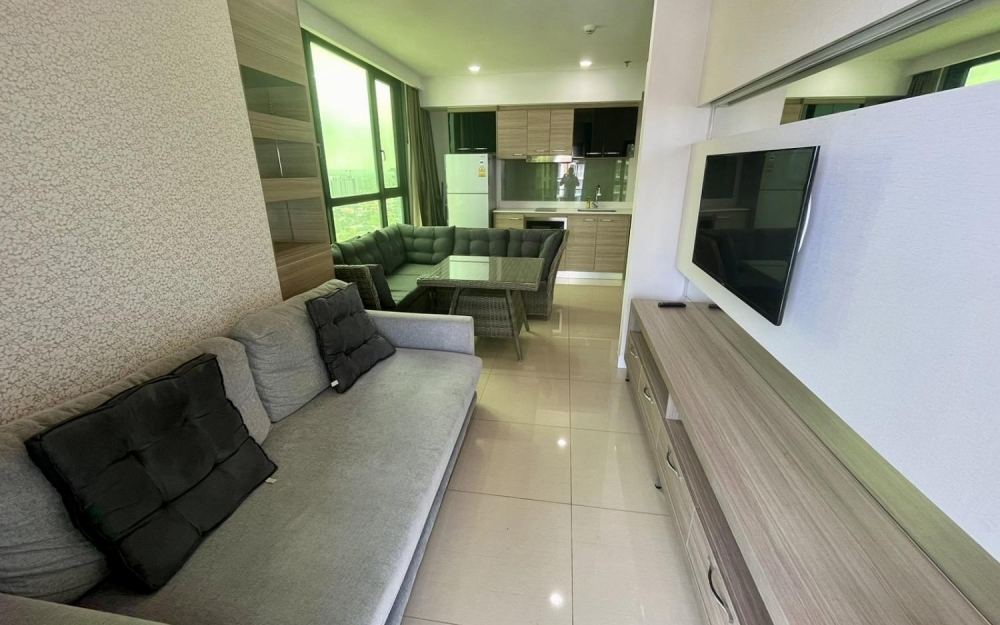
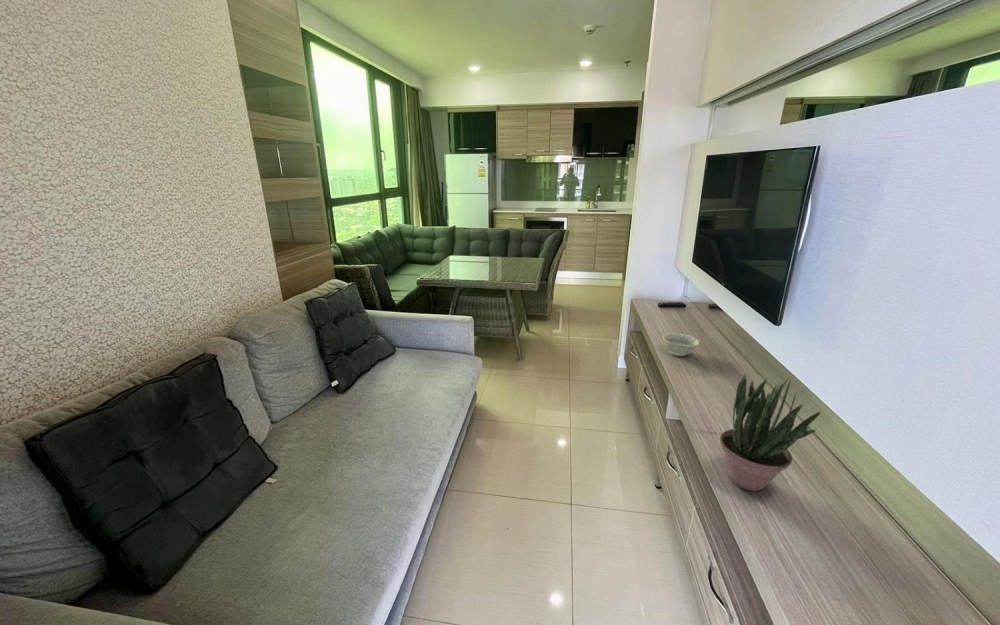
+ bowl [662,333,700,357]
+ potted plant [719,374,821,492]
